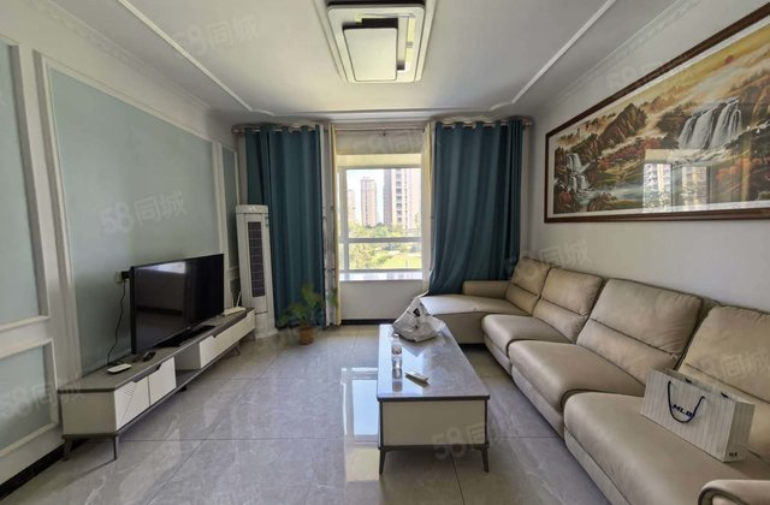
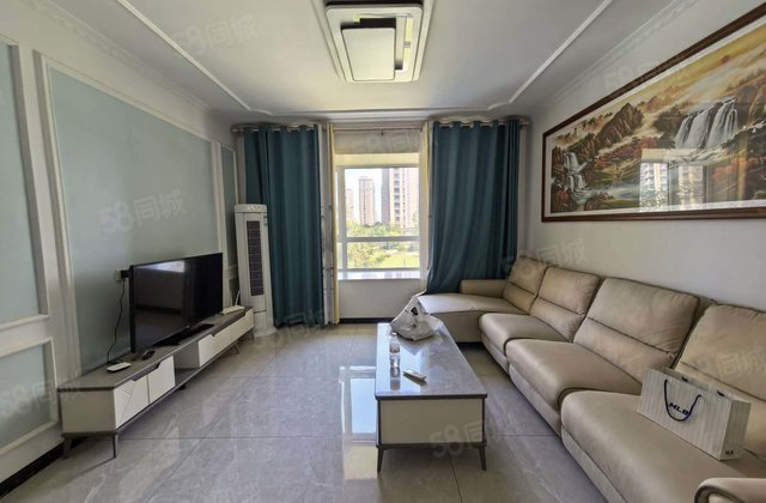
- house plant [279,283,339,345]
